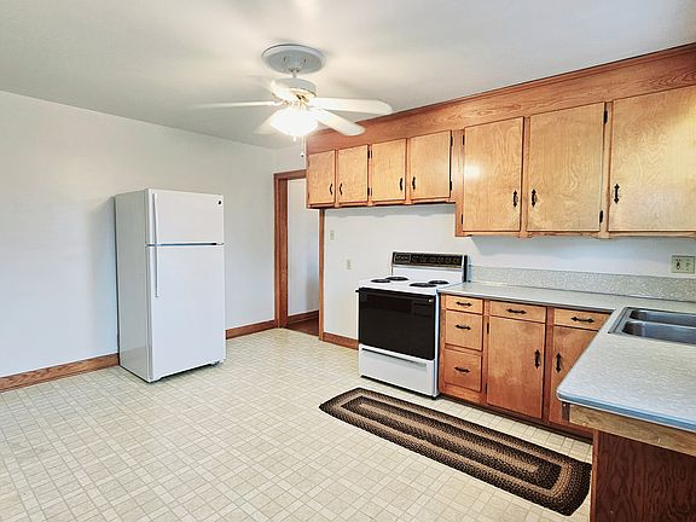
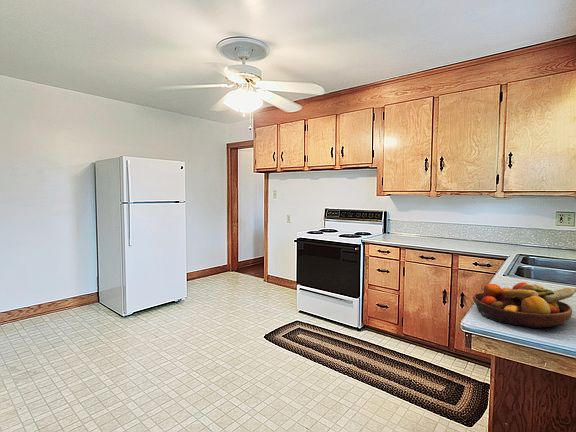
+ fruit bowl [472,281,576,329]
